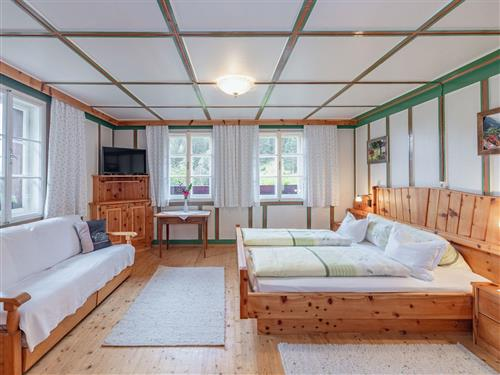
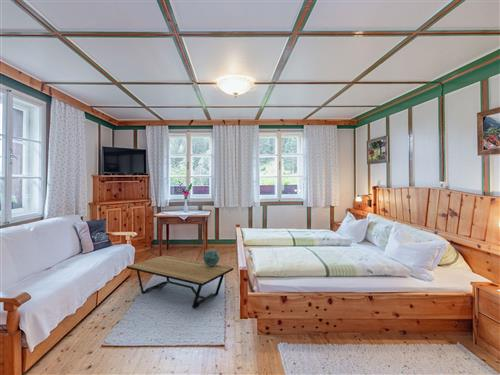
+ decorative sphere [202,249,221,266]
+ coffee table [126,254,234,309]
